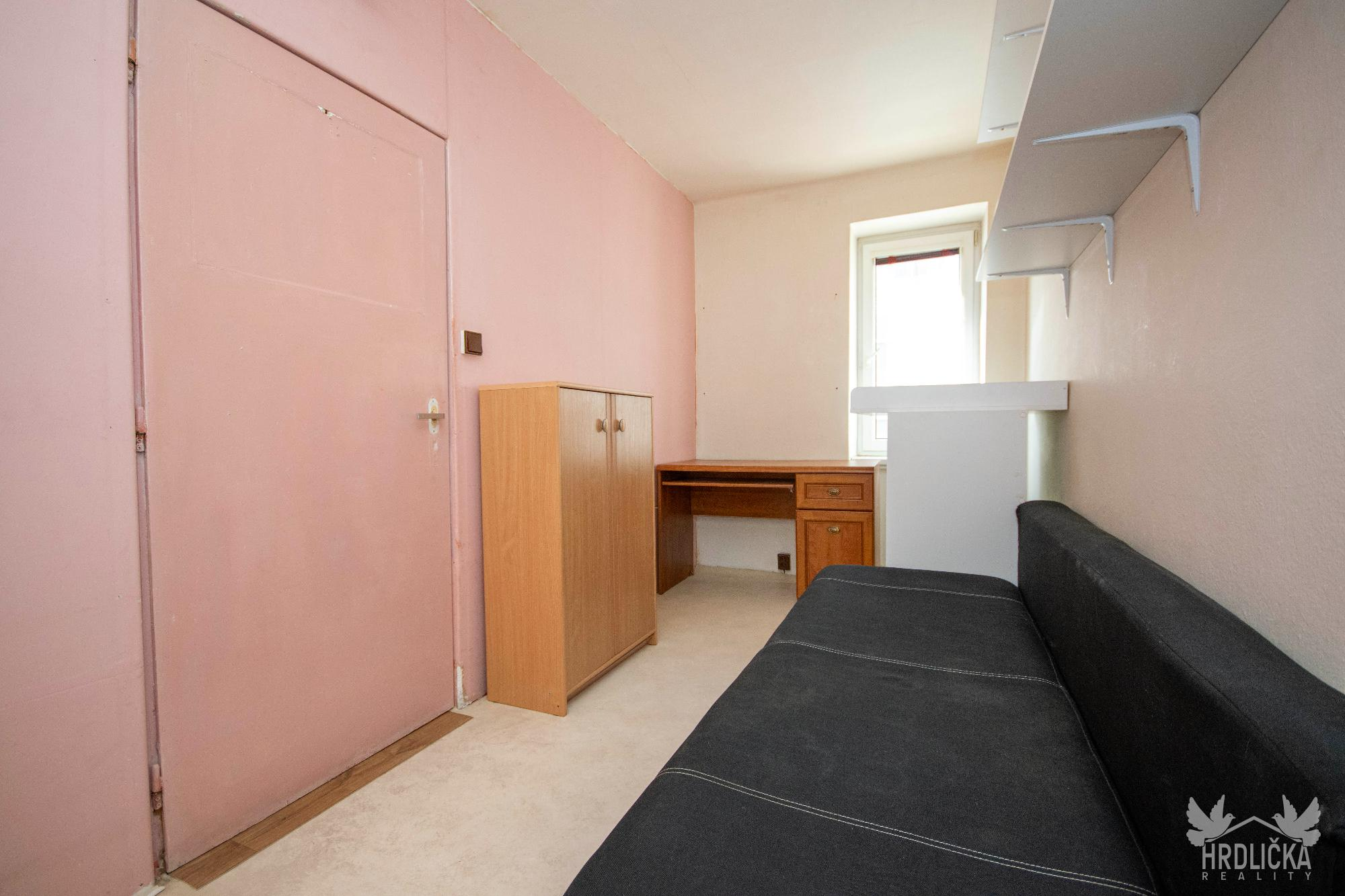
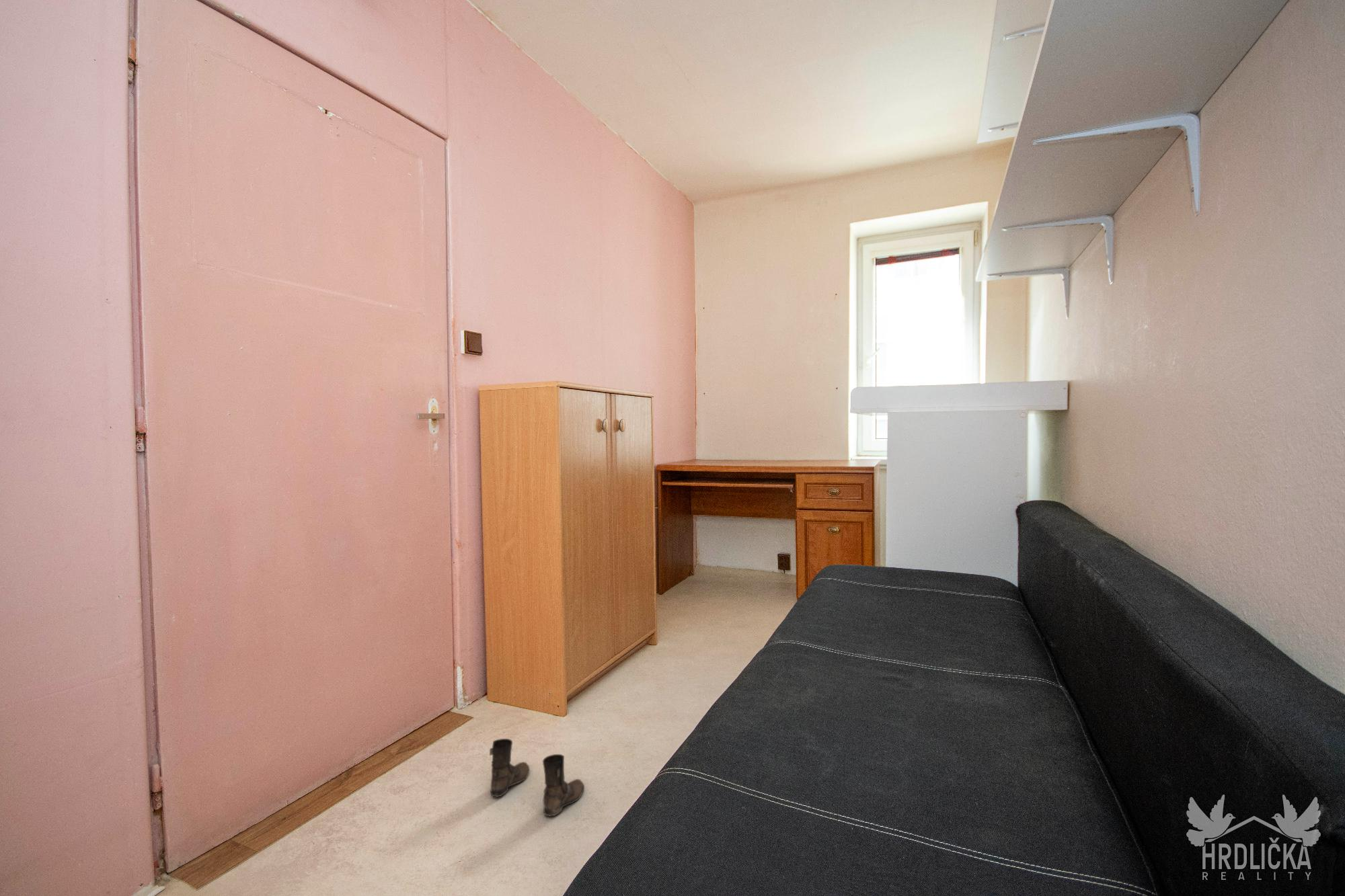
+ boots [489,738,585,817]
